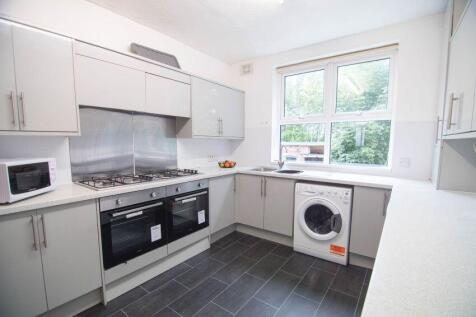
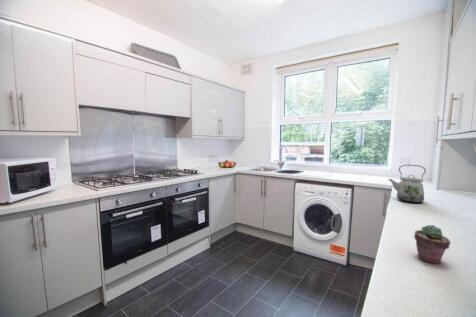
+ potted succulent [413,224,451,265]
+ kettle [388,164,427,204]
